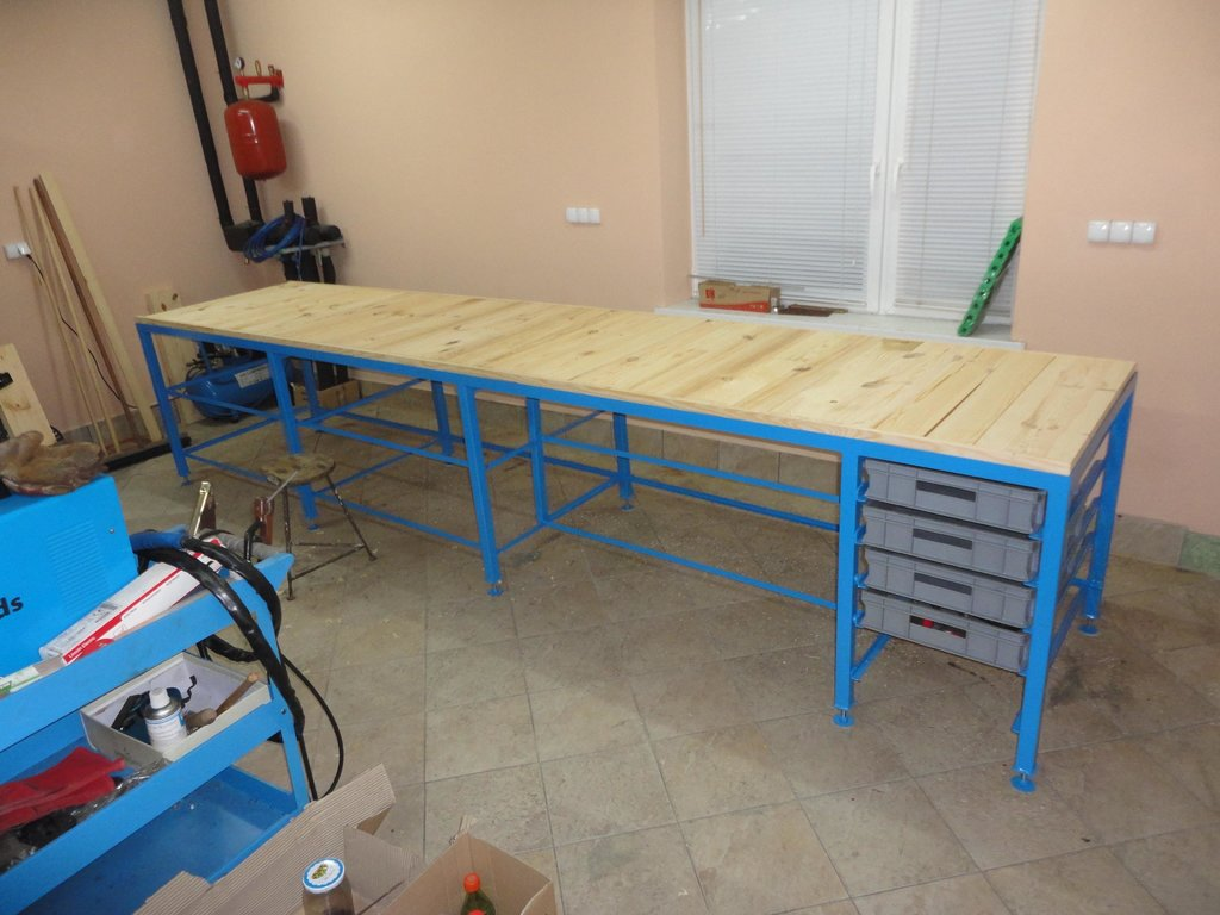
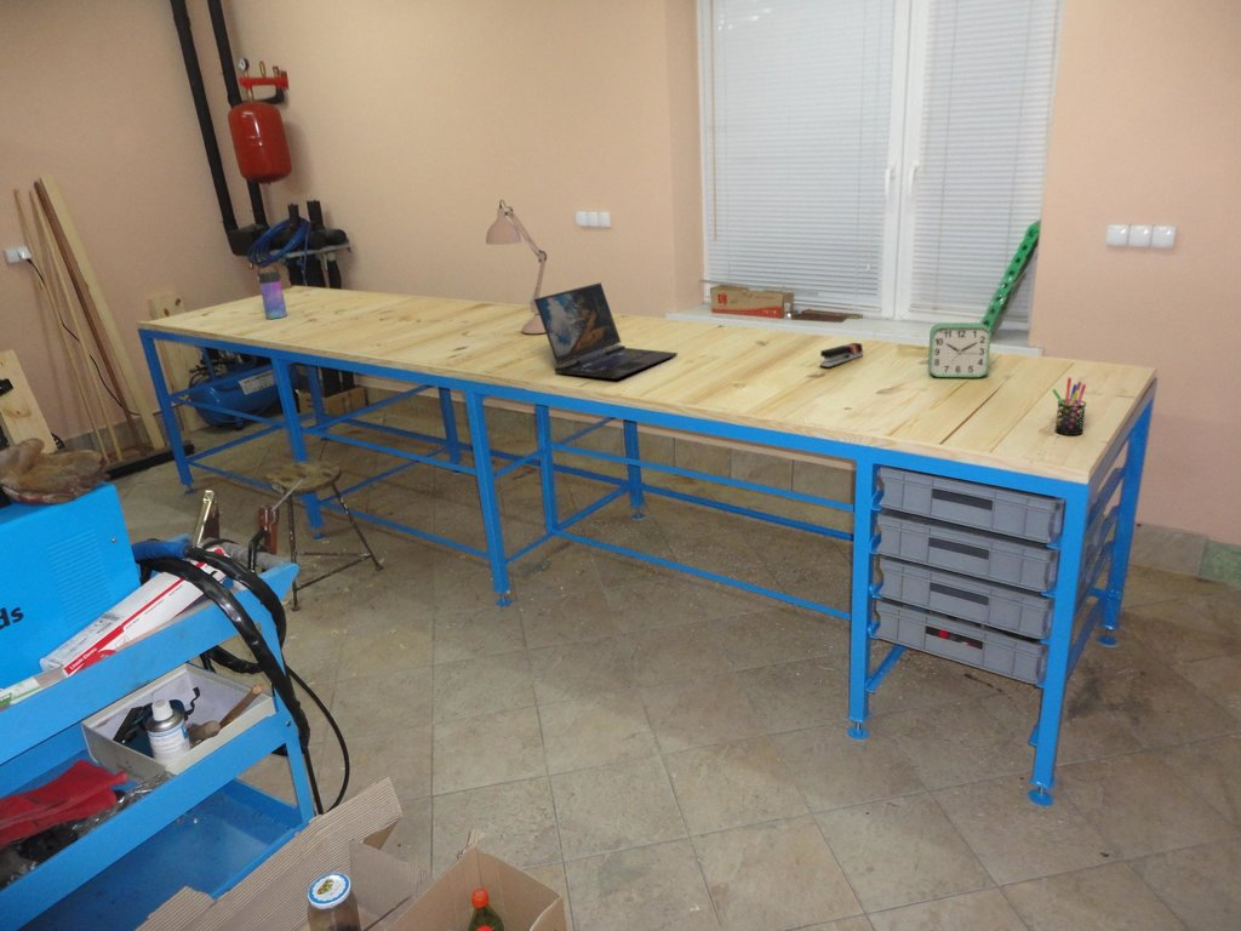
+ stapler [819,342,864,370]
+ alarm clock [927,321,993,378]
+ water bottle [256,262,288,320]
+ pen holder [1051,377,1087,436]
+ desk lamp [485,199,548,335]
+ laptop [534,281,679,381]
